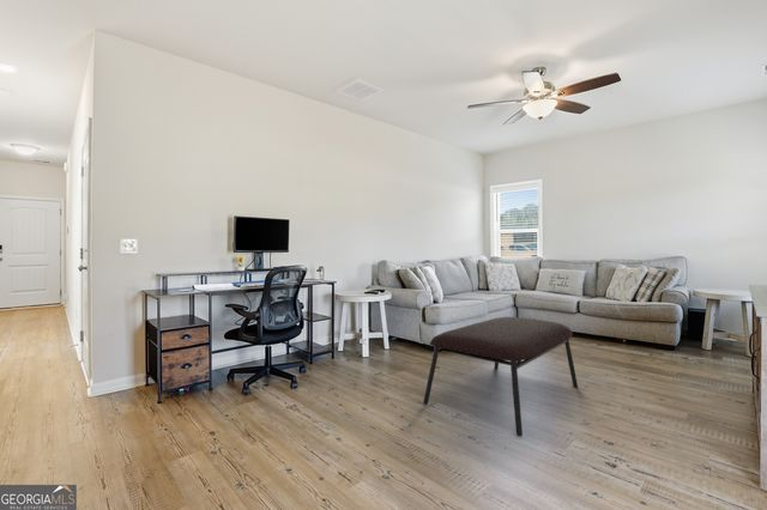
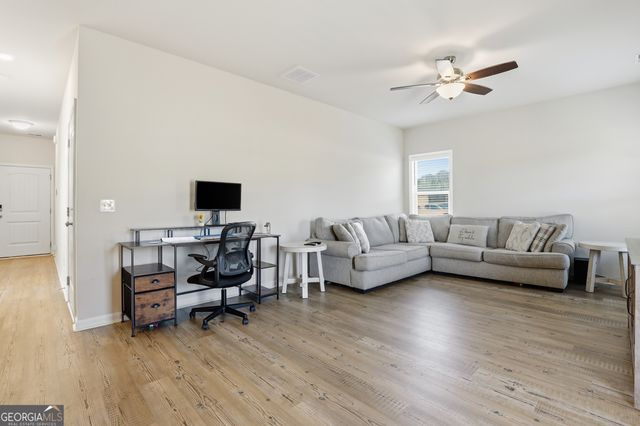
- coffee table [422,316,579,437]
